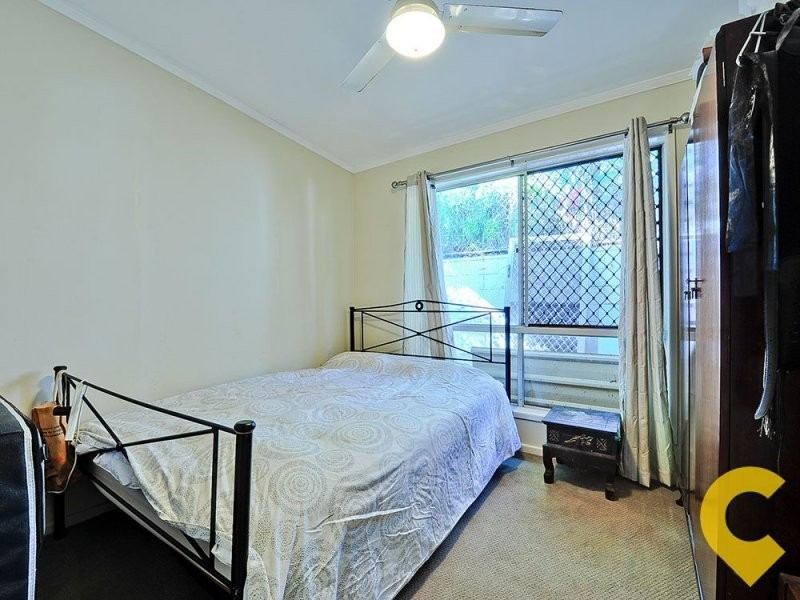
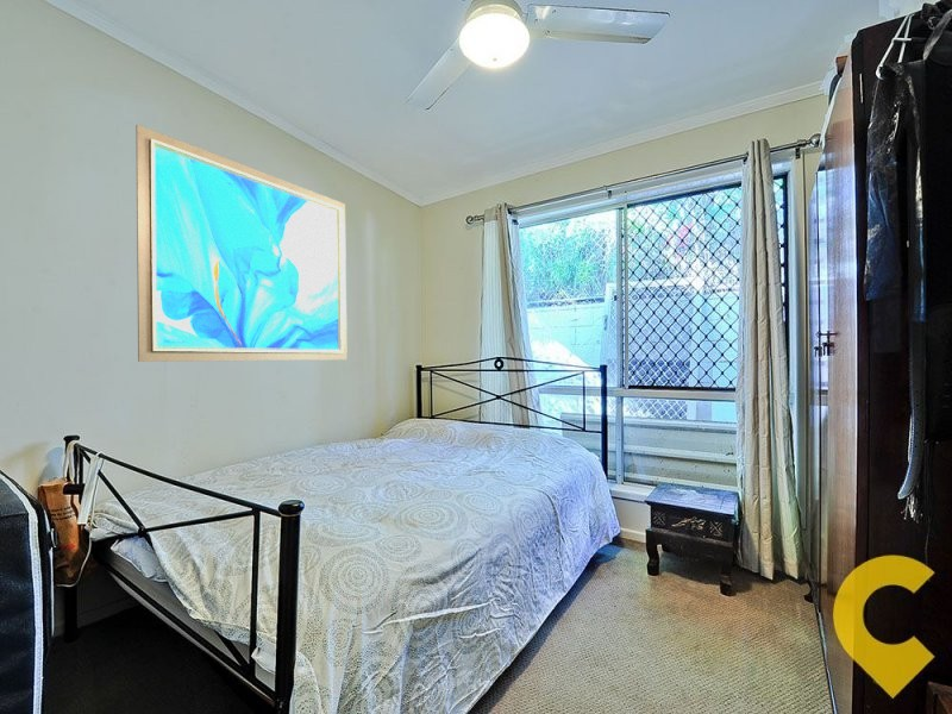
+ wall art [134,124,349,363]
